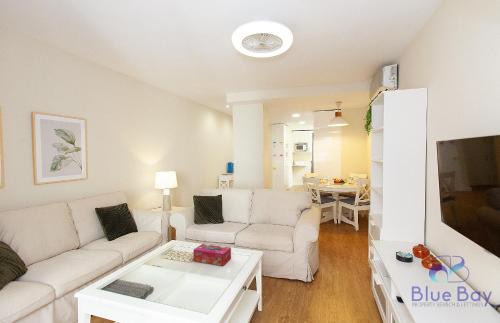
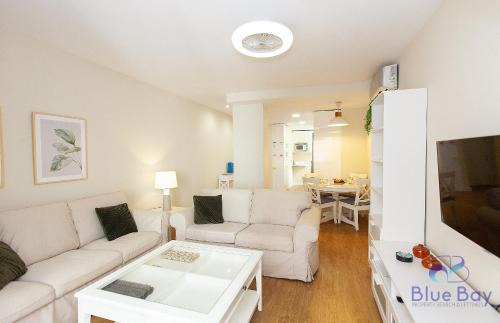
- tissue box [192,243,232,267]
